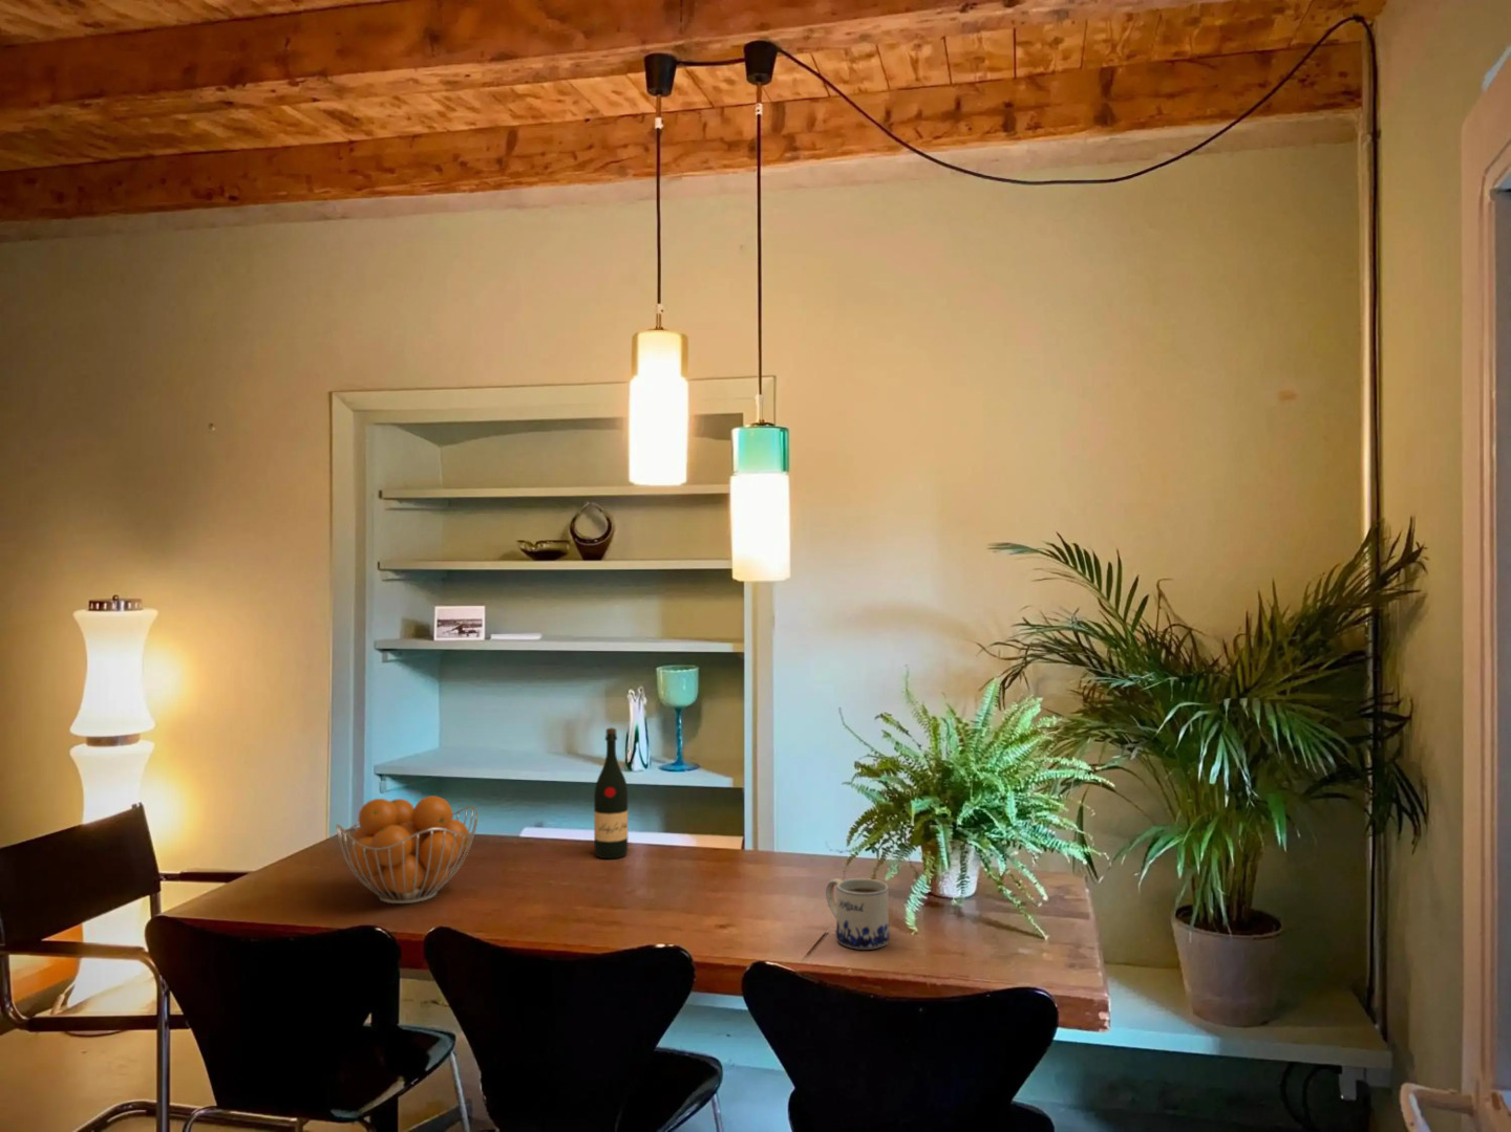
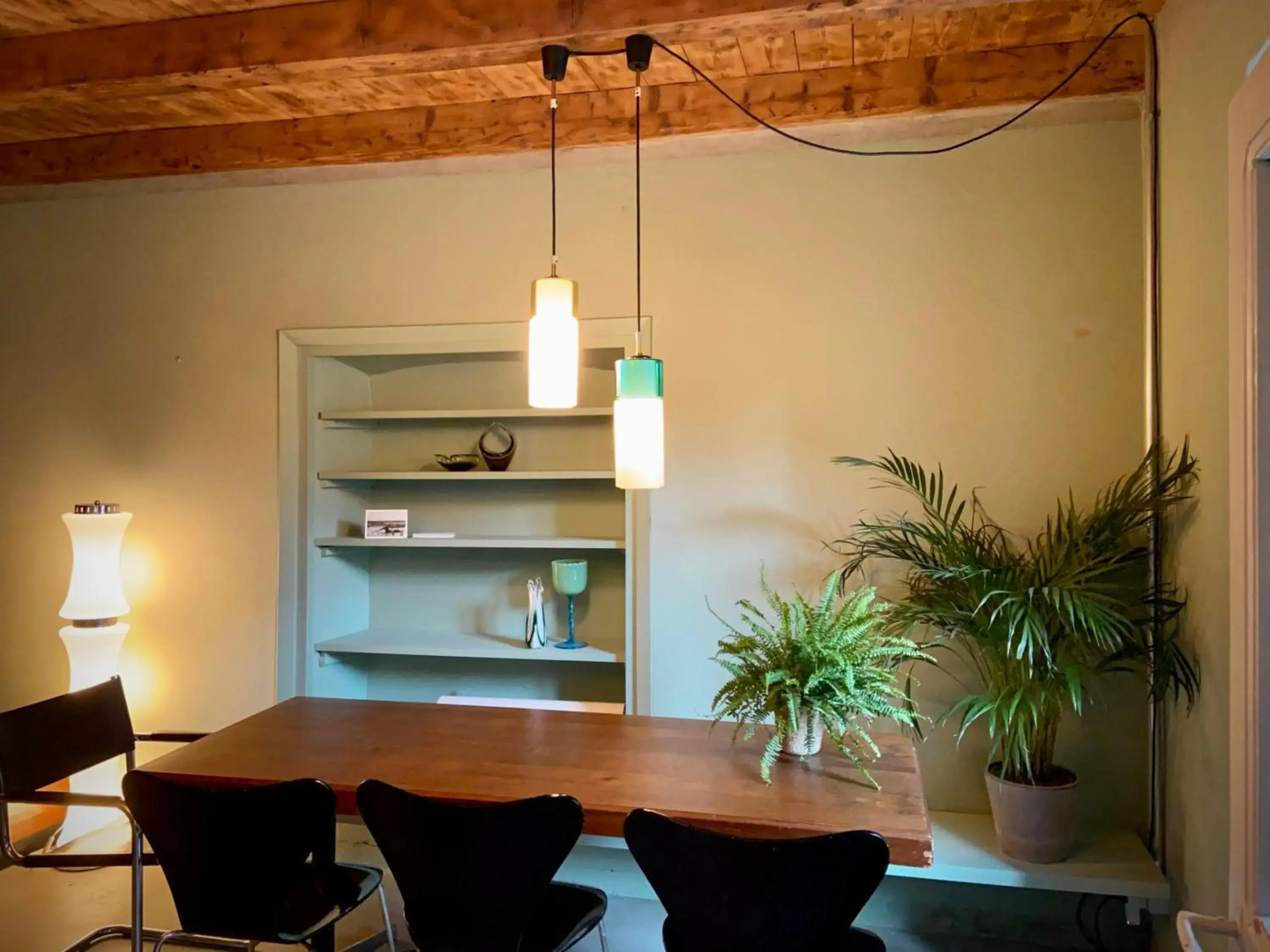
- mug [825,878,891,951]
- fruit basket [334,794,478,905]
- wine bottle [593,727,628,860]
